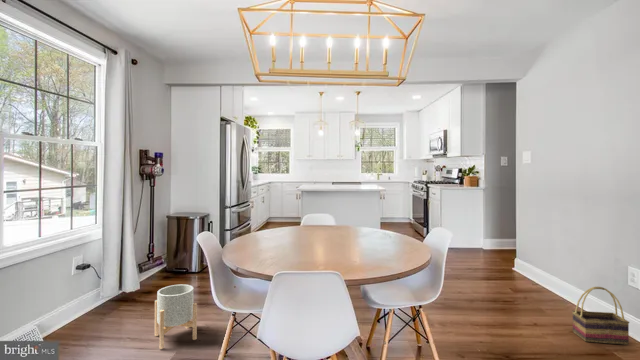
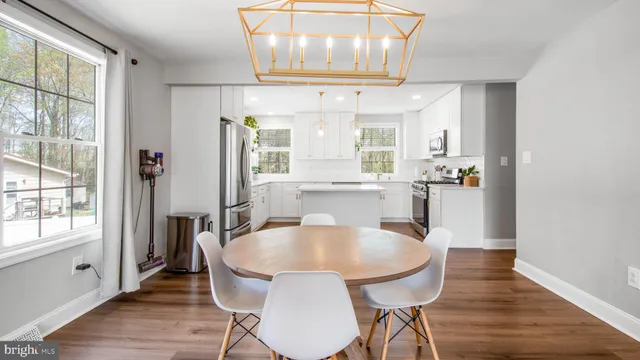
- planter [154,284,198,350]
- basket [571,286,631,346]
